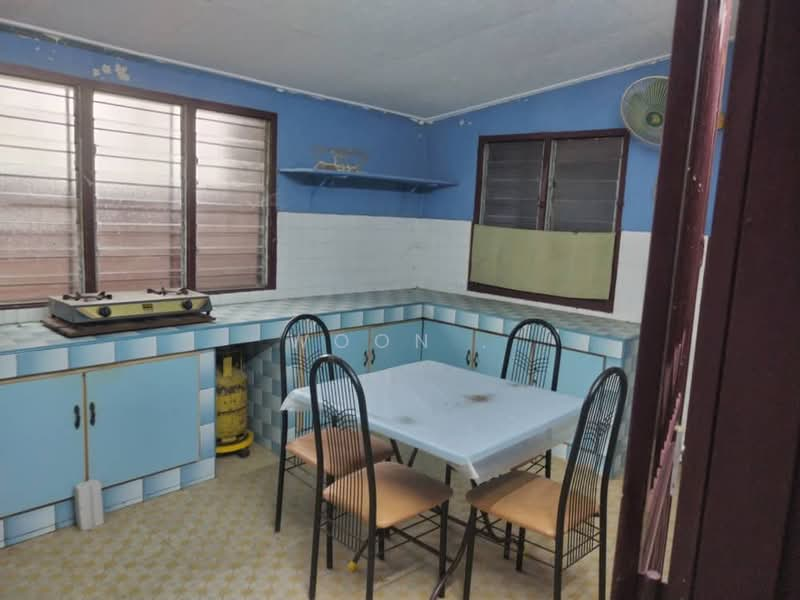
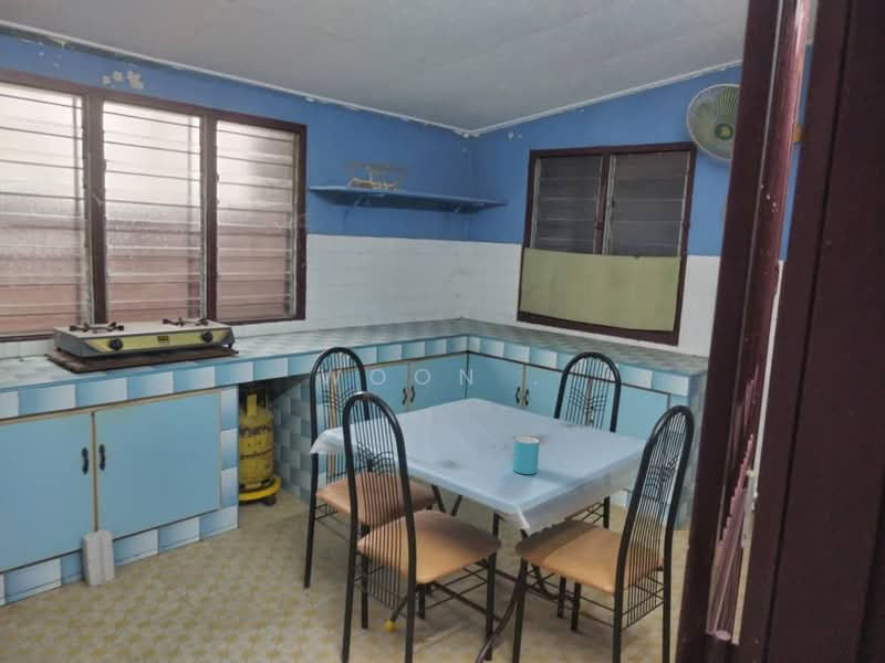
+ cup [512,435,540,475]
